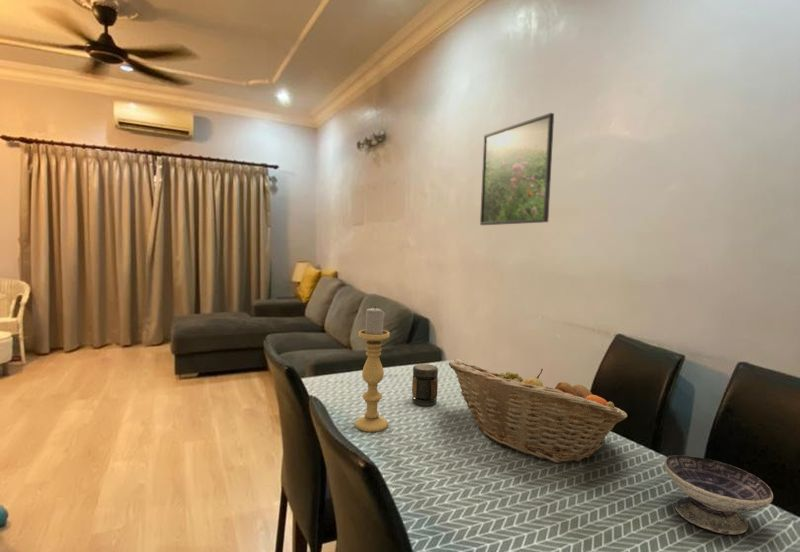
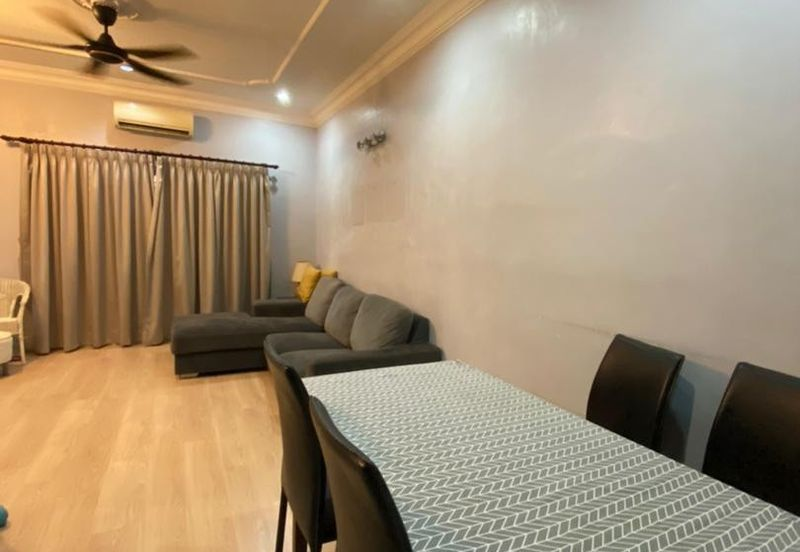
- fruit basket [448,359,628,464]
- bowl [663,454,774,536]
- jar [411,363,439,407]
- candle holder [354,306,391,433]
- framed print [479,112,555,226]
